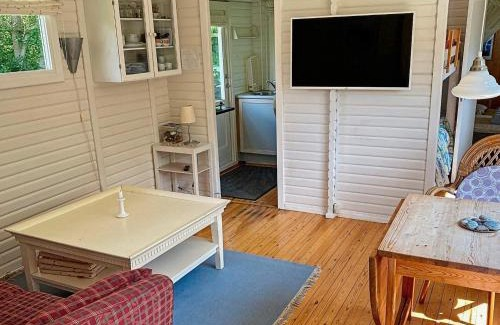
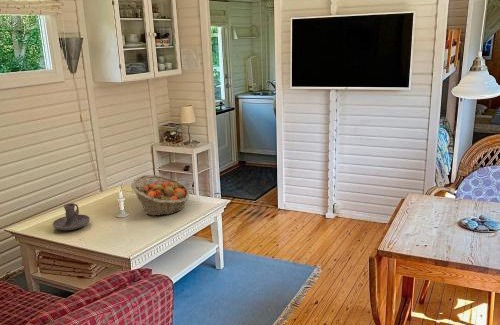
+ candle holder [52,202,91,231]
+ fruit basket [130,174,191,217]
